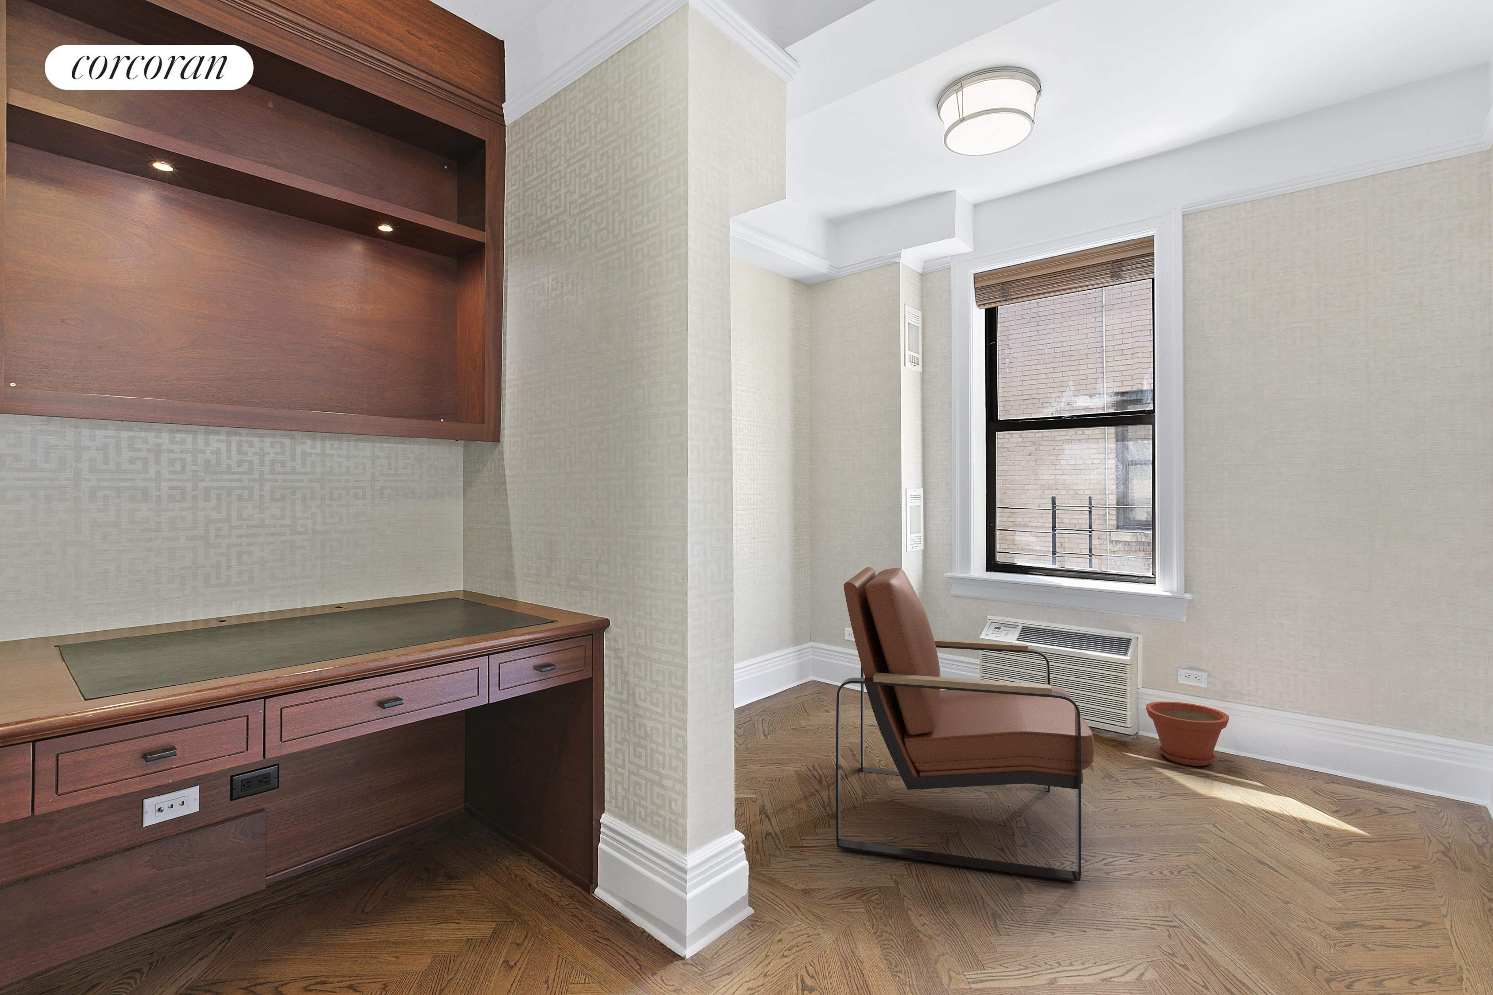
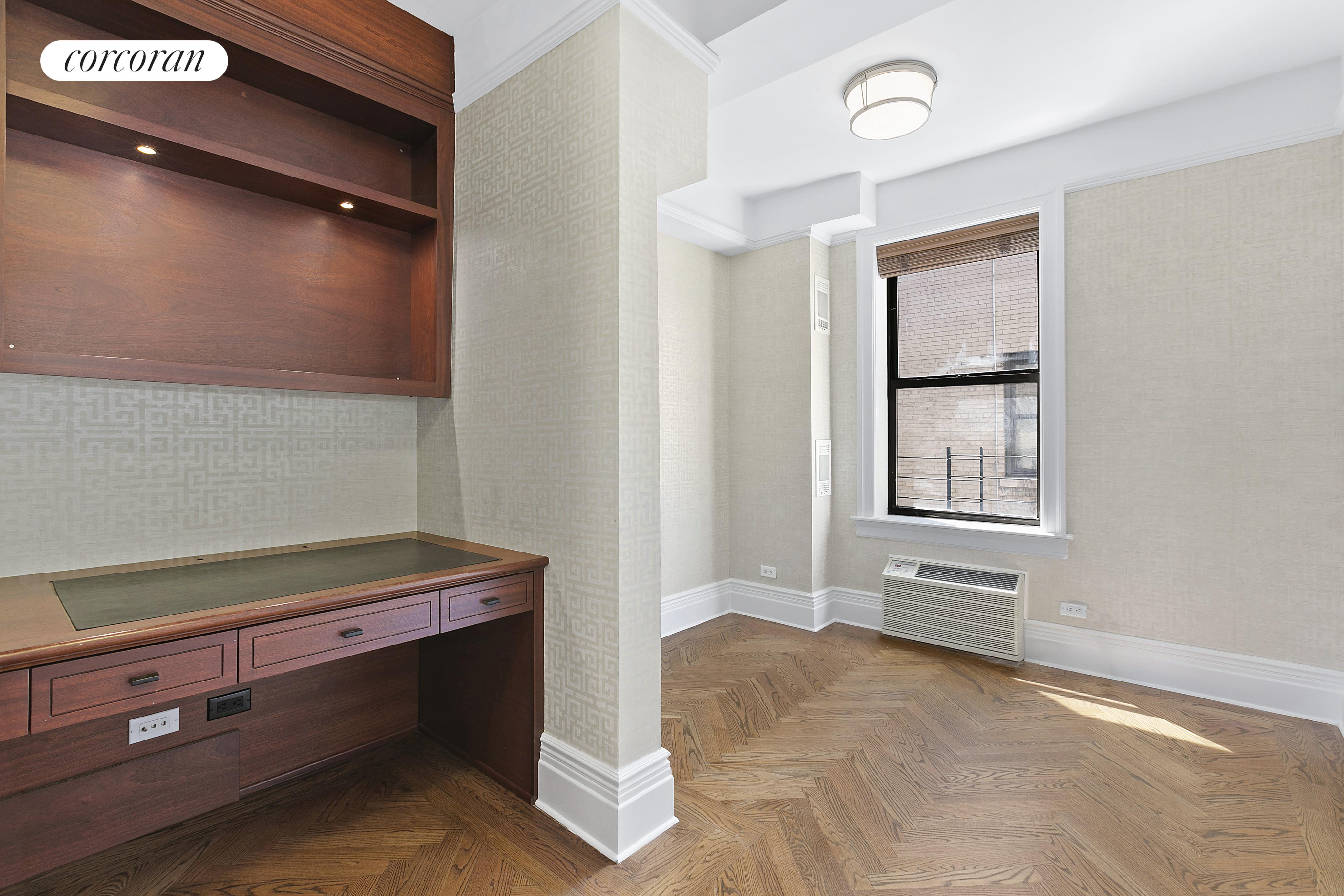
- armchair [835,566,1095,882]
- plant pot [1145,702,1230,766]
